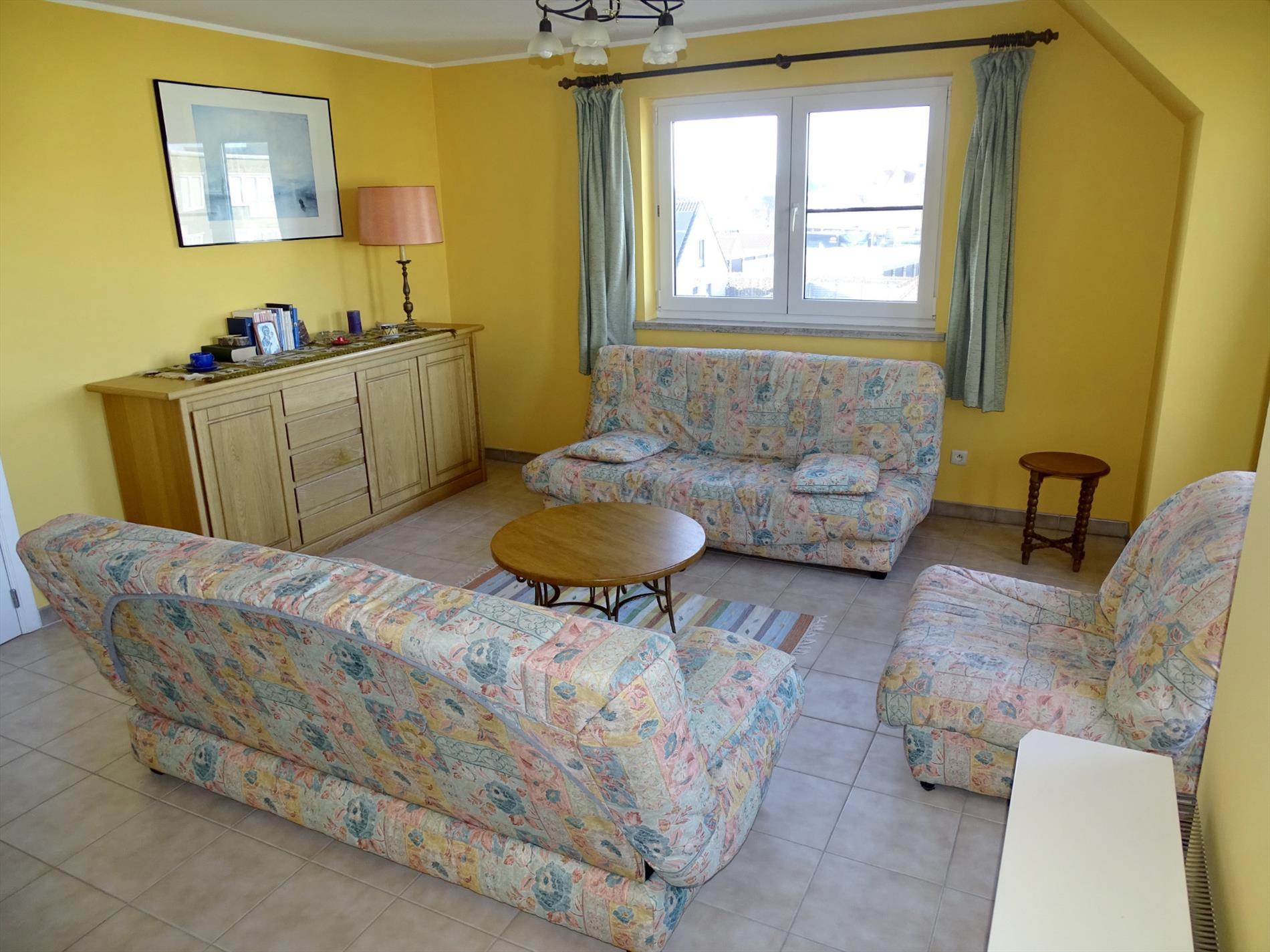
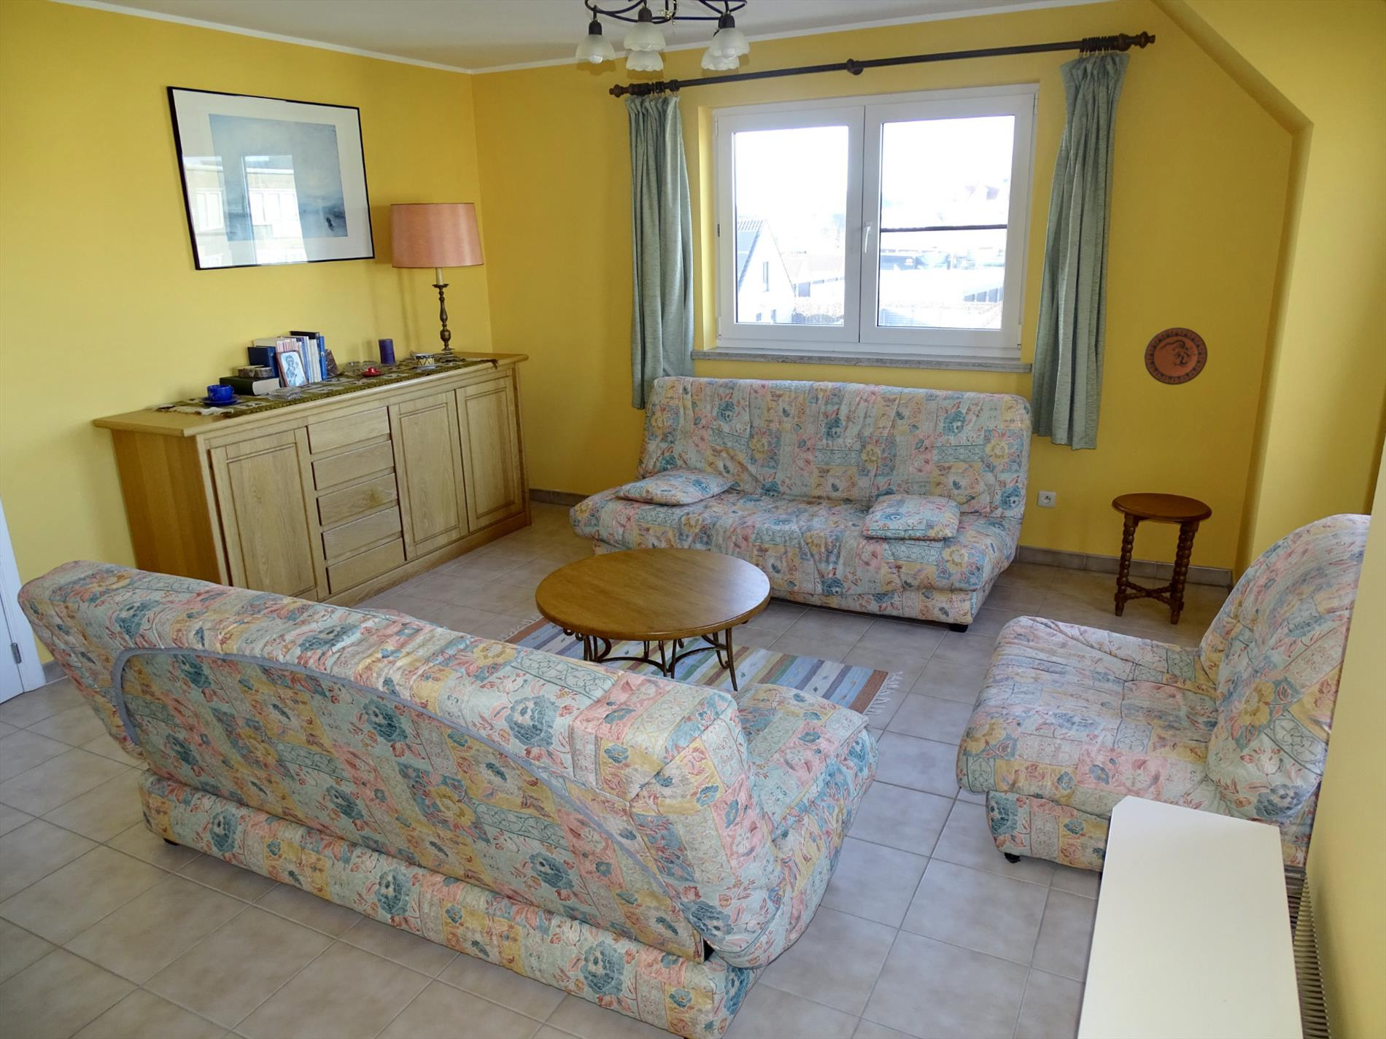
+ decorative plate [1143,326,1209,385]
